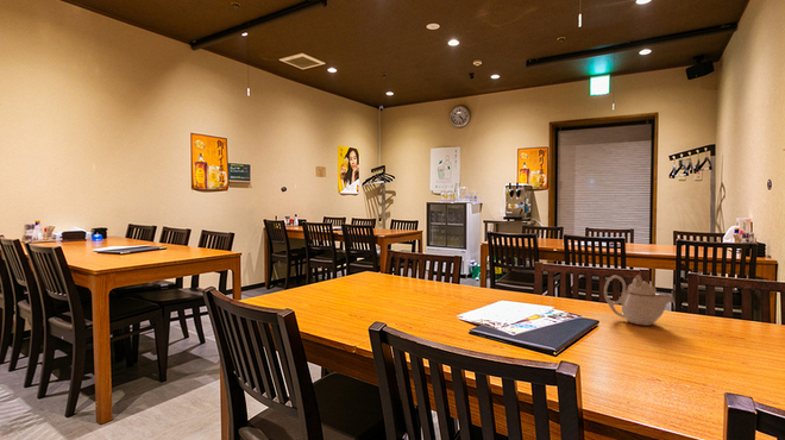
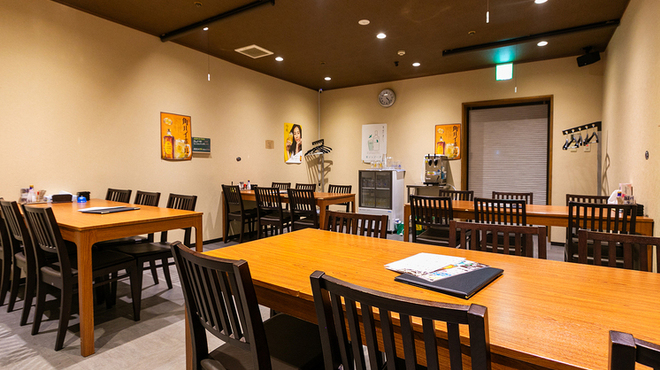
- teapot [603,274,674,327]
